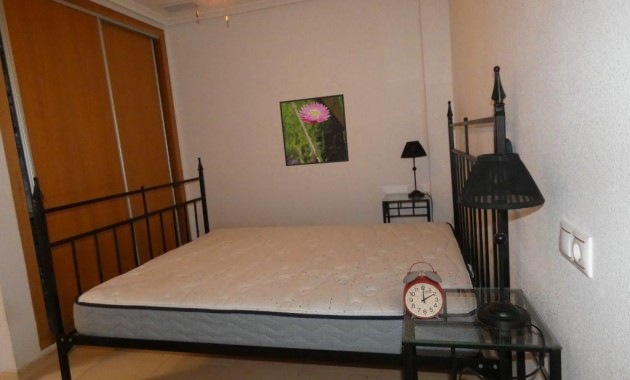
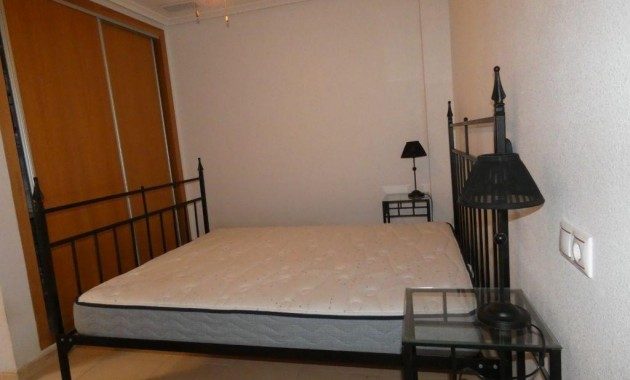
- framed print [278,93,350,167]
- alarm clock [402,261,446,320]
